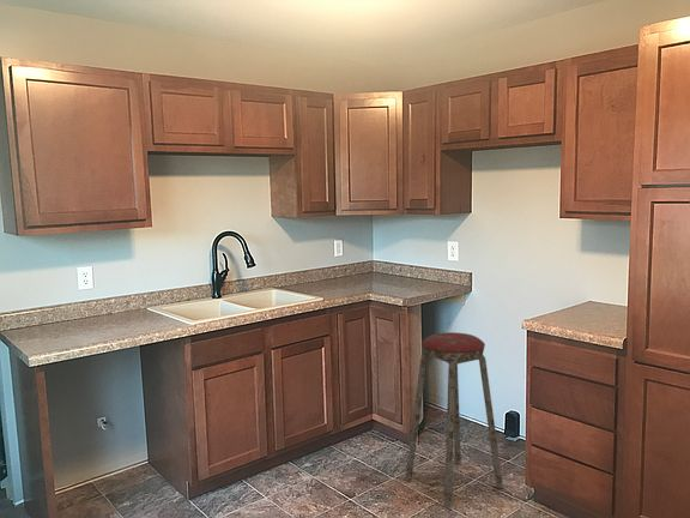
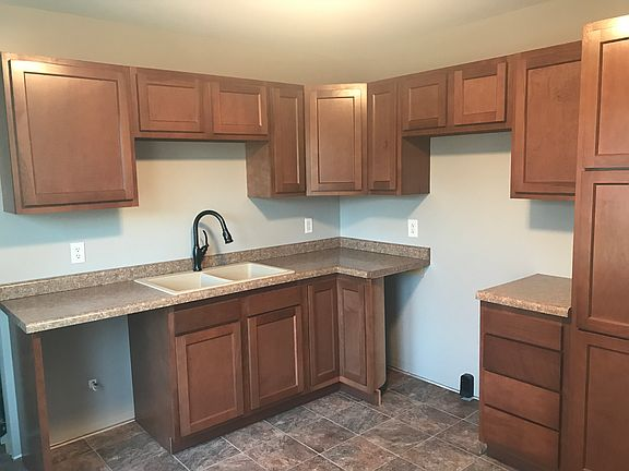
- music stool [404,331,504,510]
